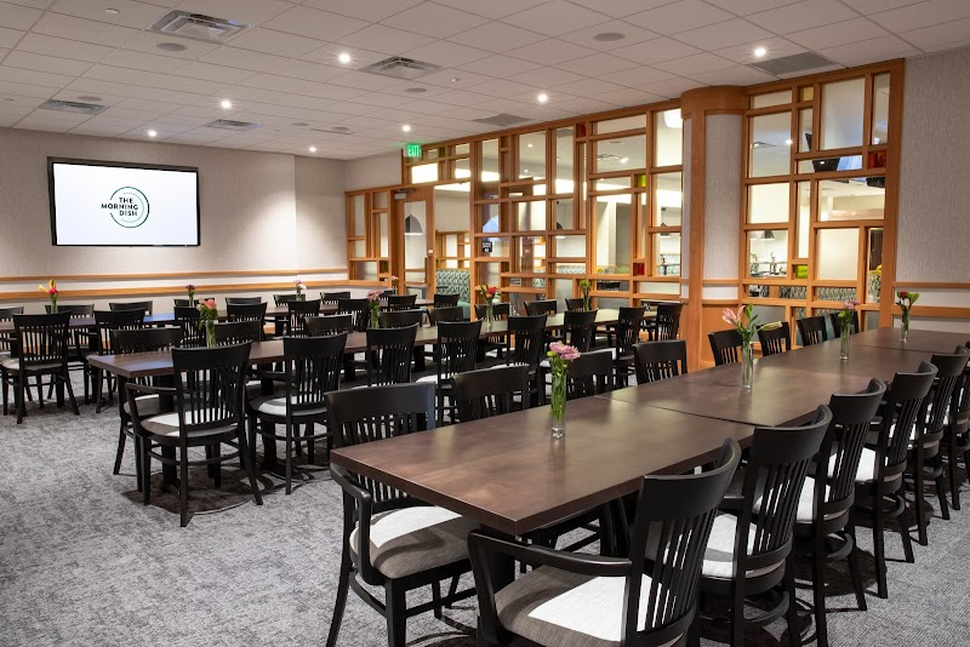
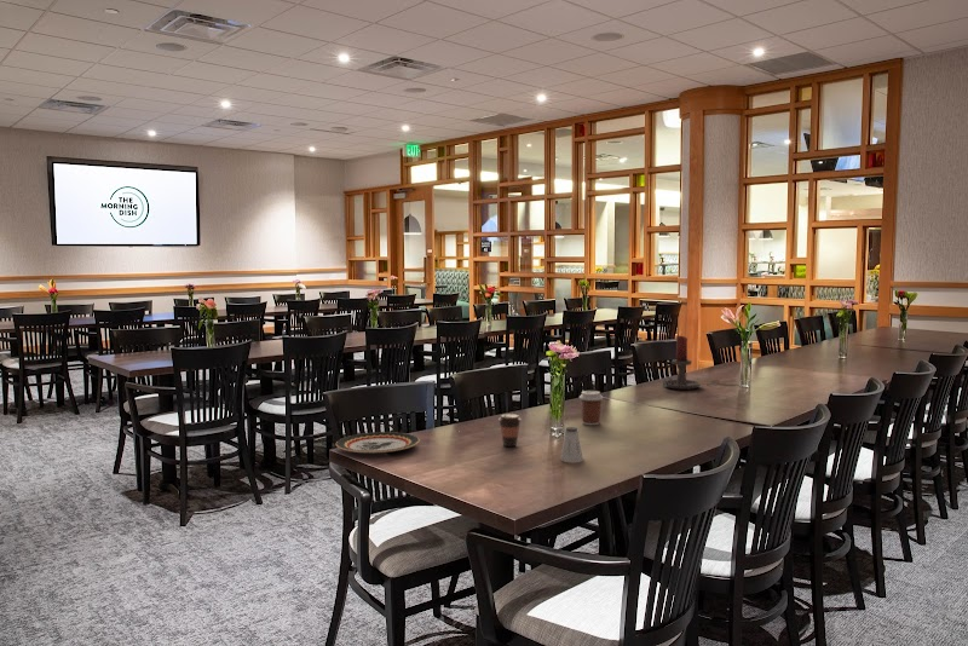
+ coffee cup [578,390,604,426]
+ plate [335,431,421,454]
+ candle holder [662,335,702,391]
+ coffee cup [497,413,523,448]
+ saltshaker [559,426,584,463]
